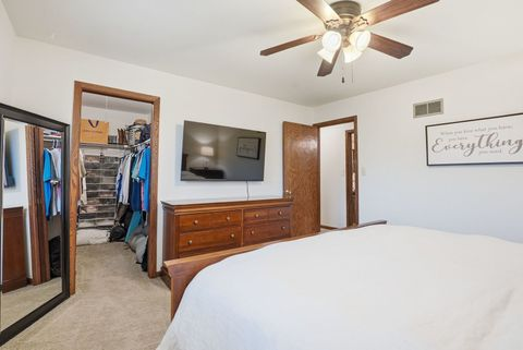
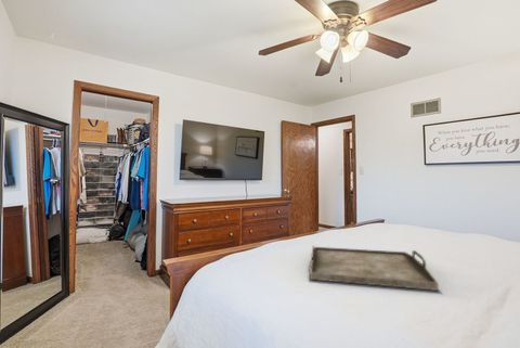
+ serving tray [309,244,440,292]
